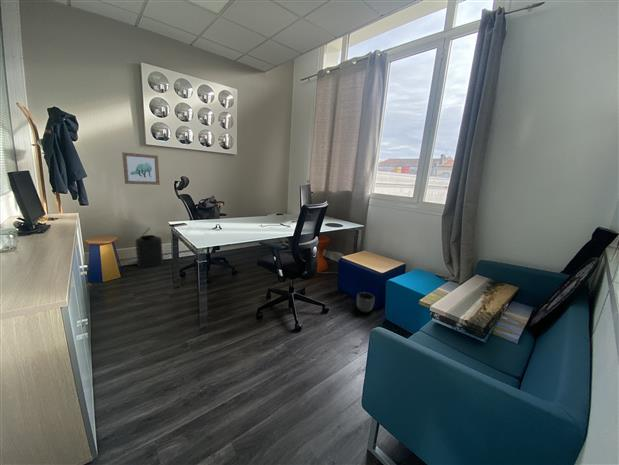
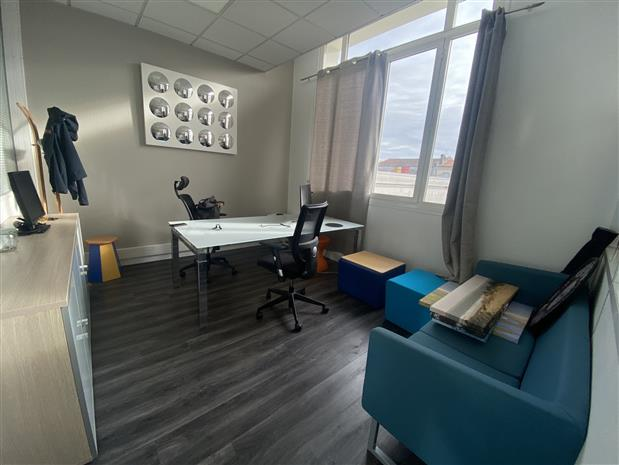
- planter [356,291,376,314]
- wall art [121,151,161,186]
- trash can [134,226,164,268]
